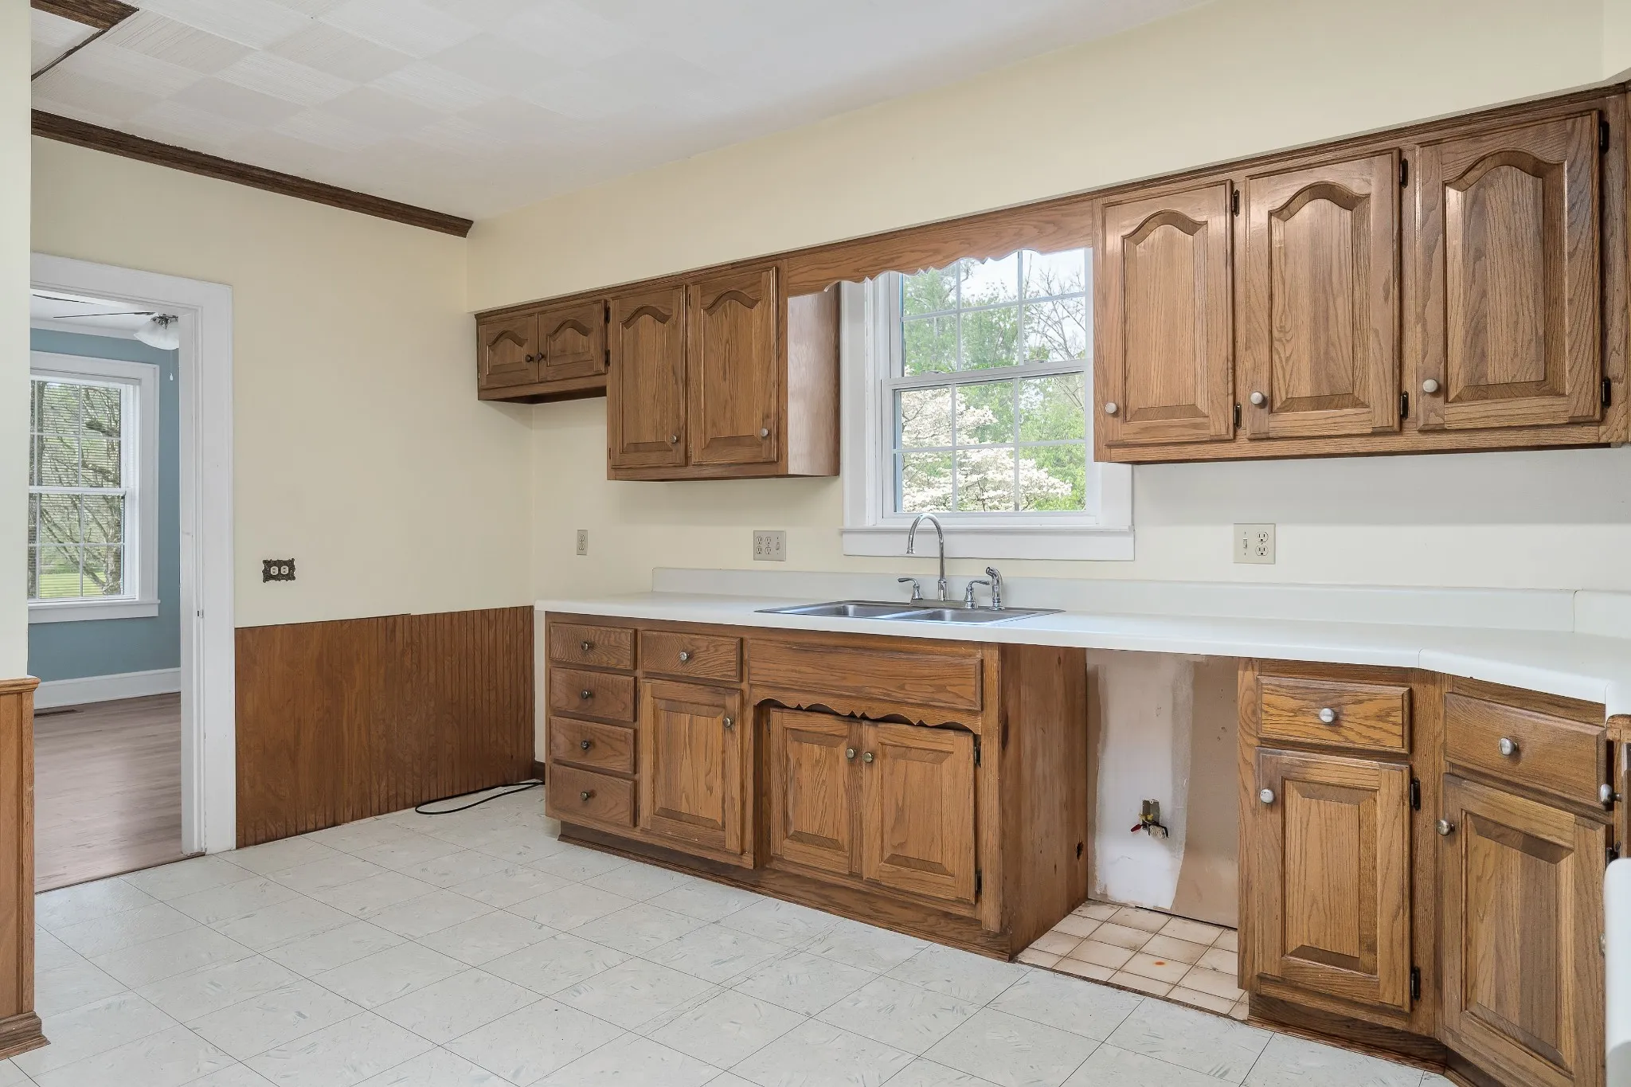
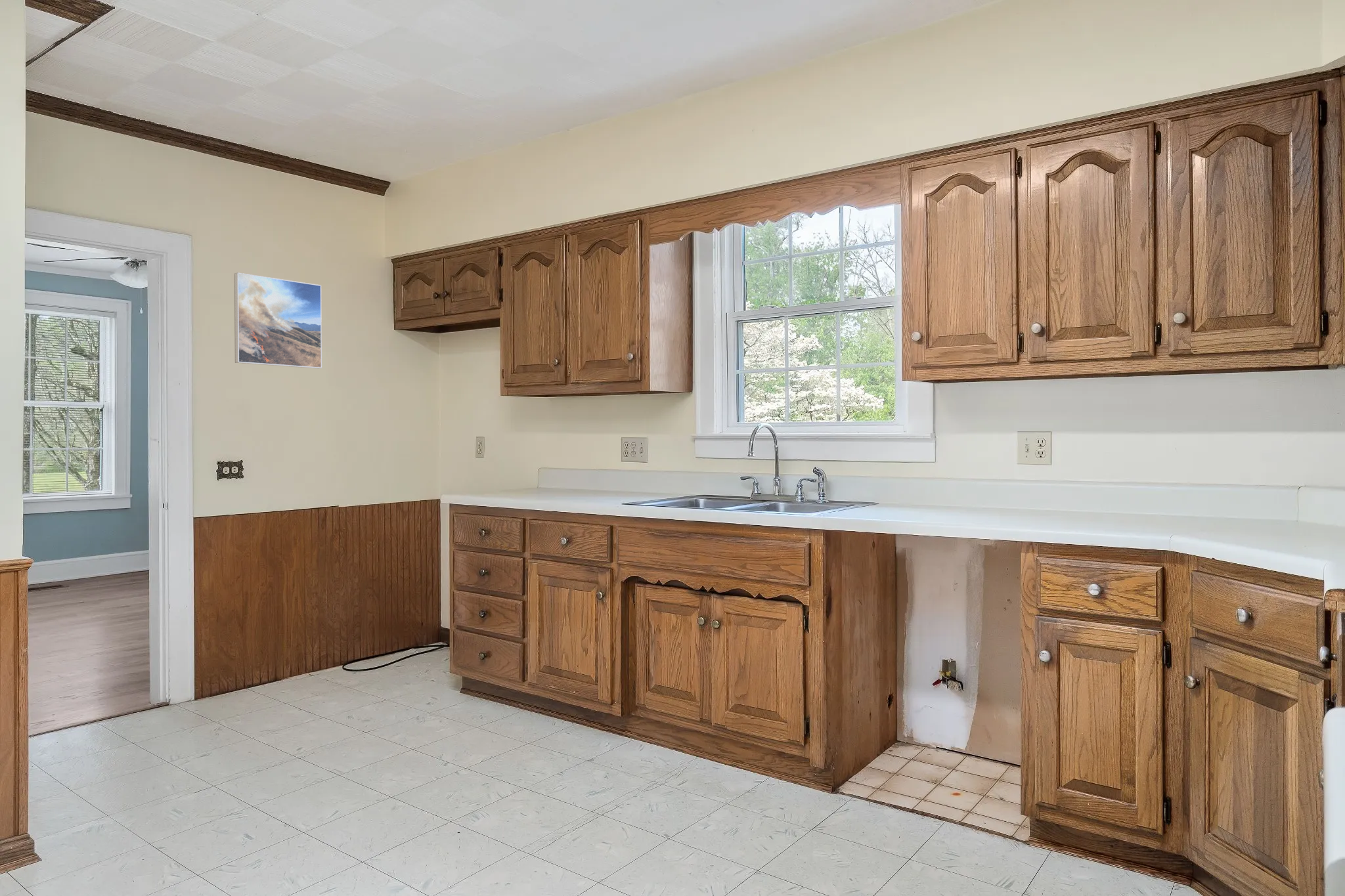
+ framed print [234,272,322,370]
